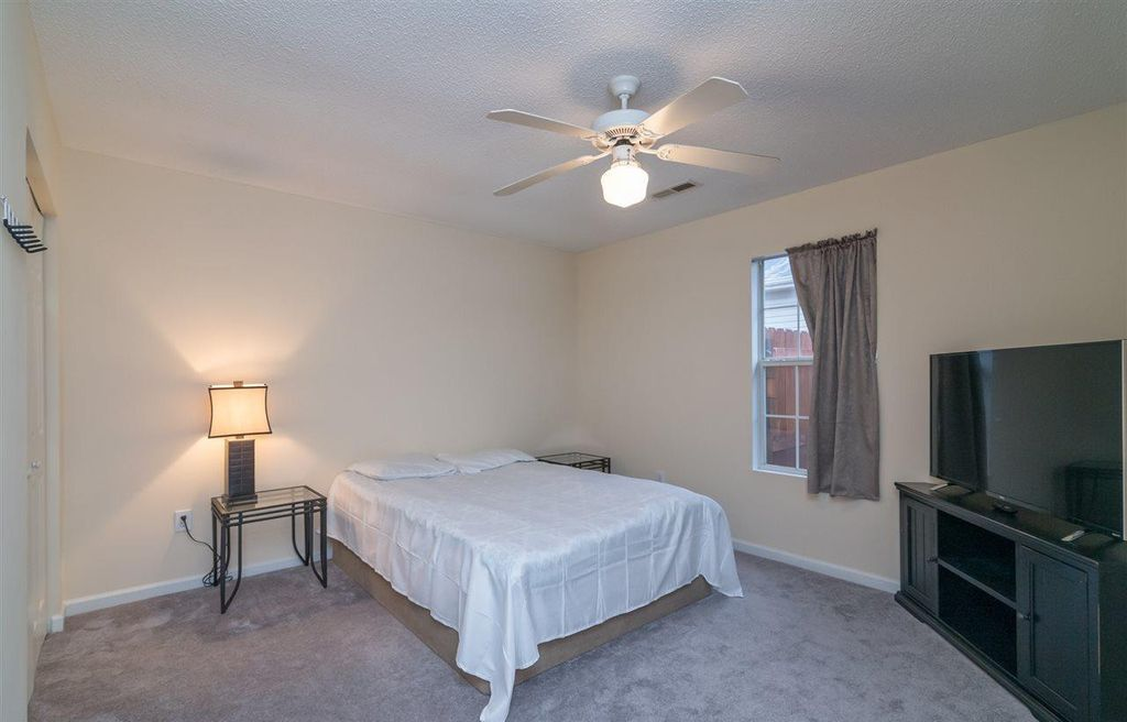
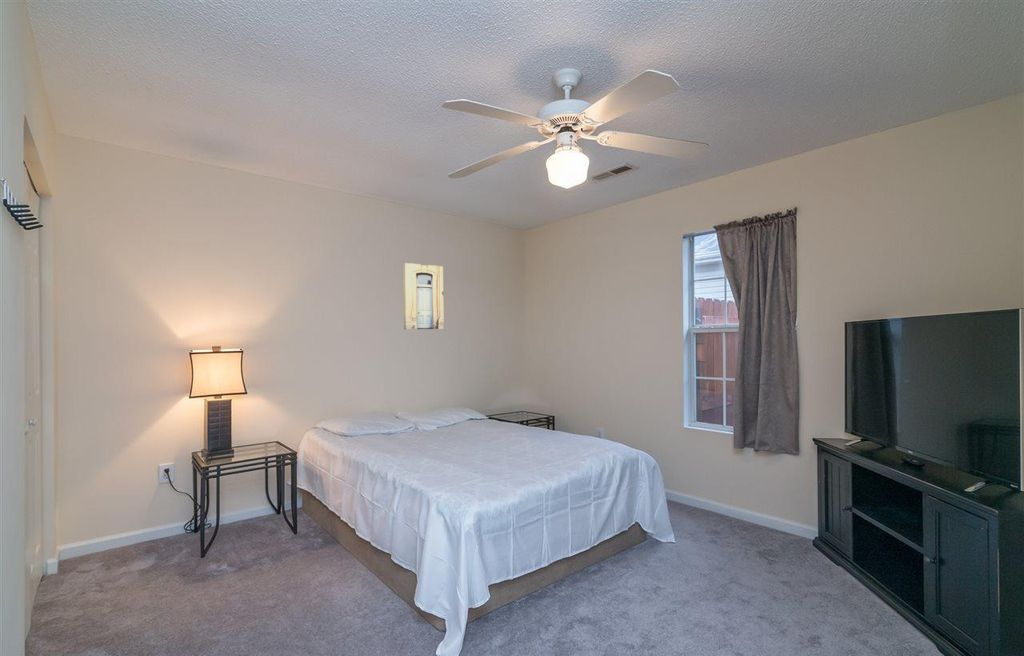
+ wall art [402,262,445,330]
